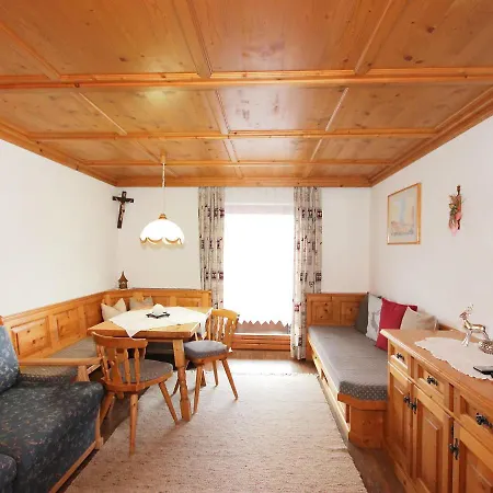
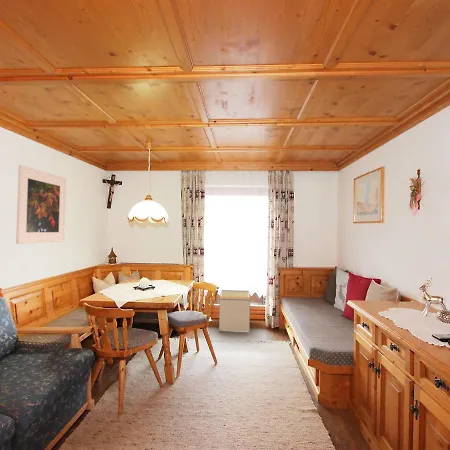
+ storage bin [218,289,251,333]
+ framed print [15,164,67,245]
